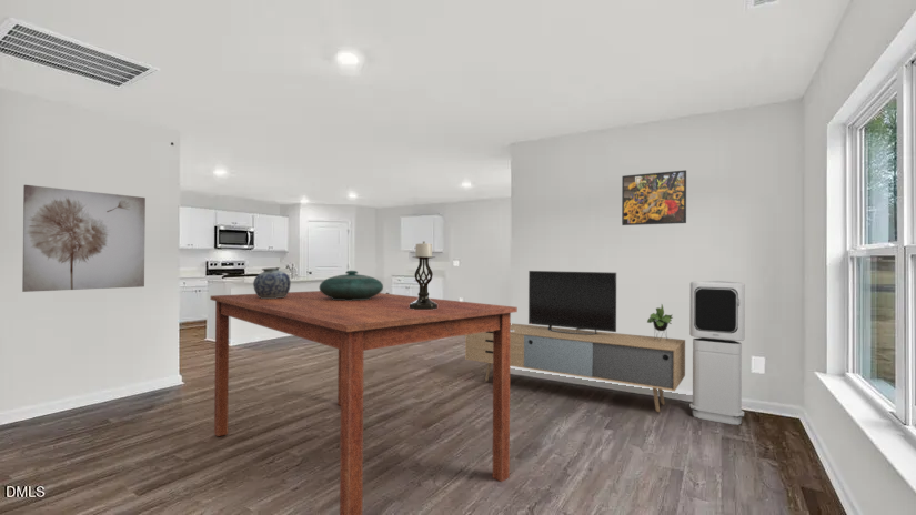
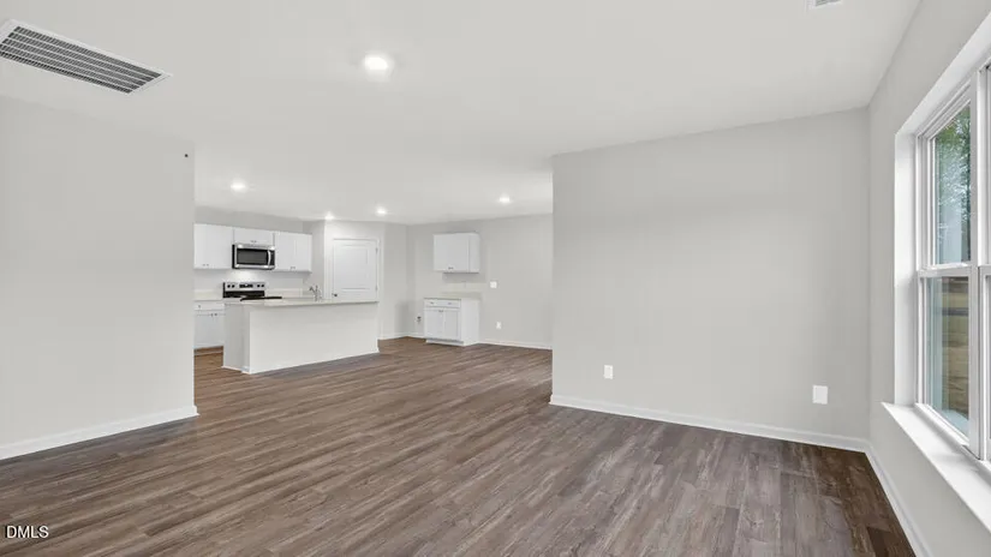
- dining table [210,290,519,515]
- vase [252,266,292,299]
- decorative bowl [319,270,384,301]
- candle holder [409,240,437,310]
- wall art [21,184,147,293]
- air purifier [688,280,746,426]
- media console [464,270,686,413]
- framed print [621,169,687,226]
